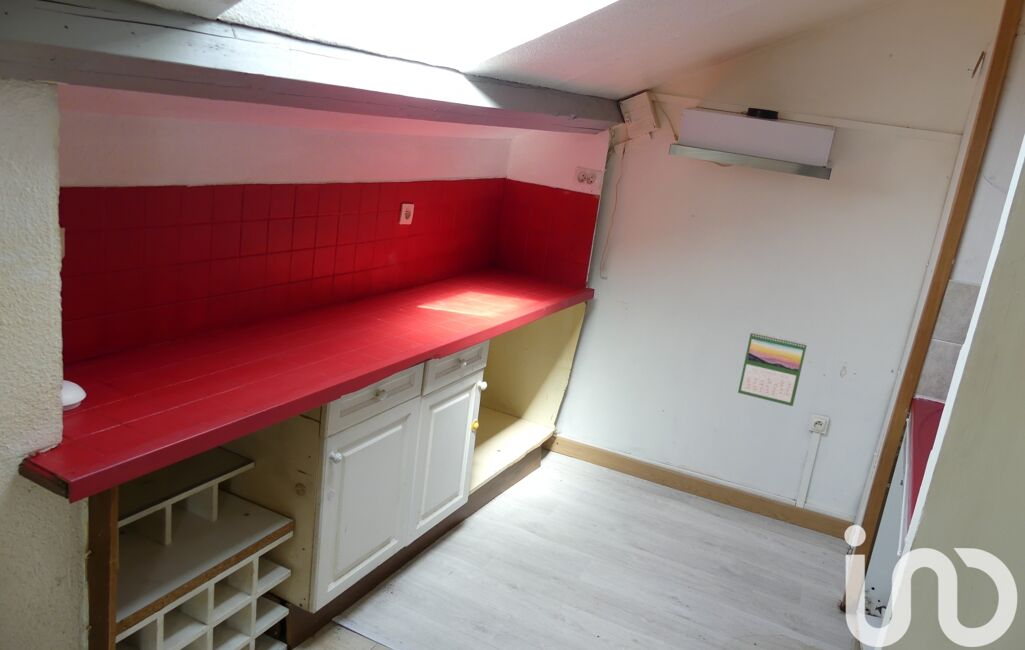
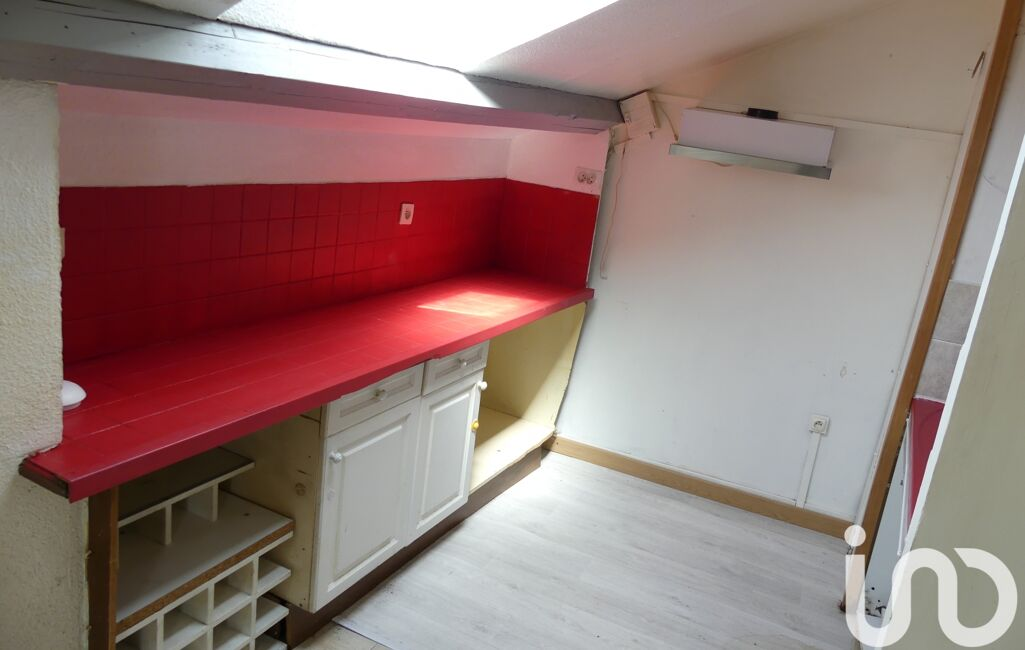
- calendar [737,331,808,407]
